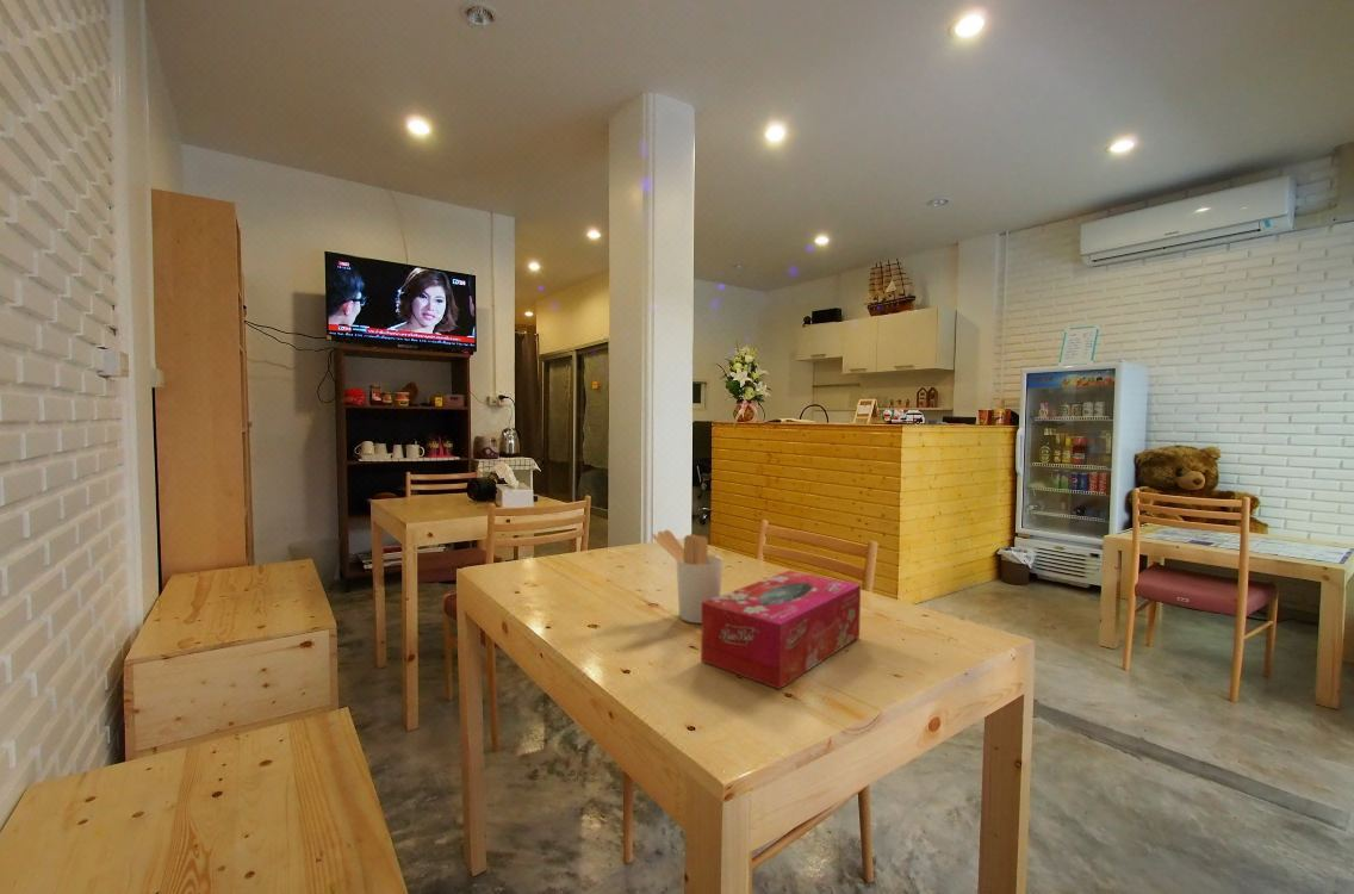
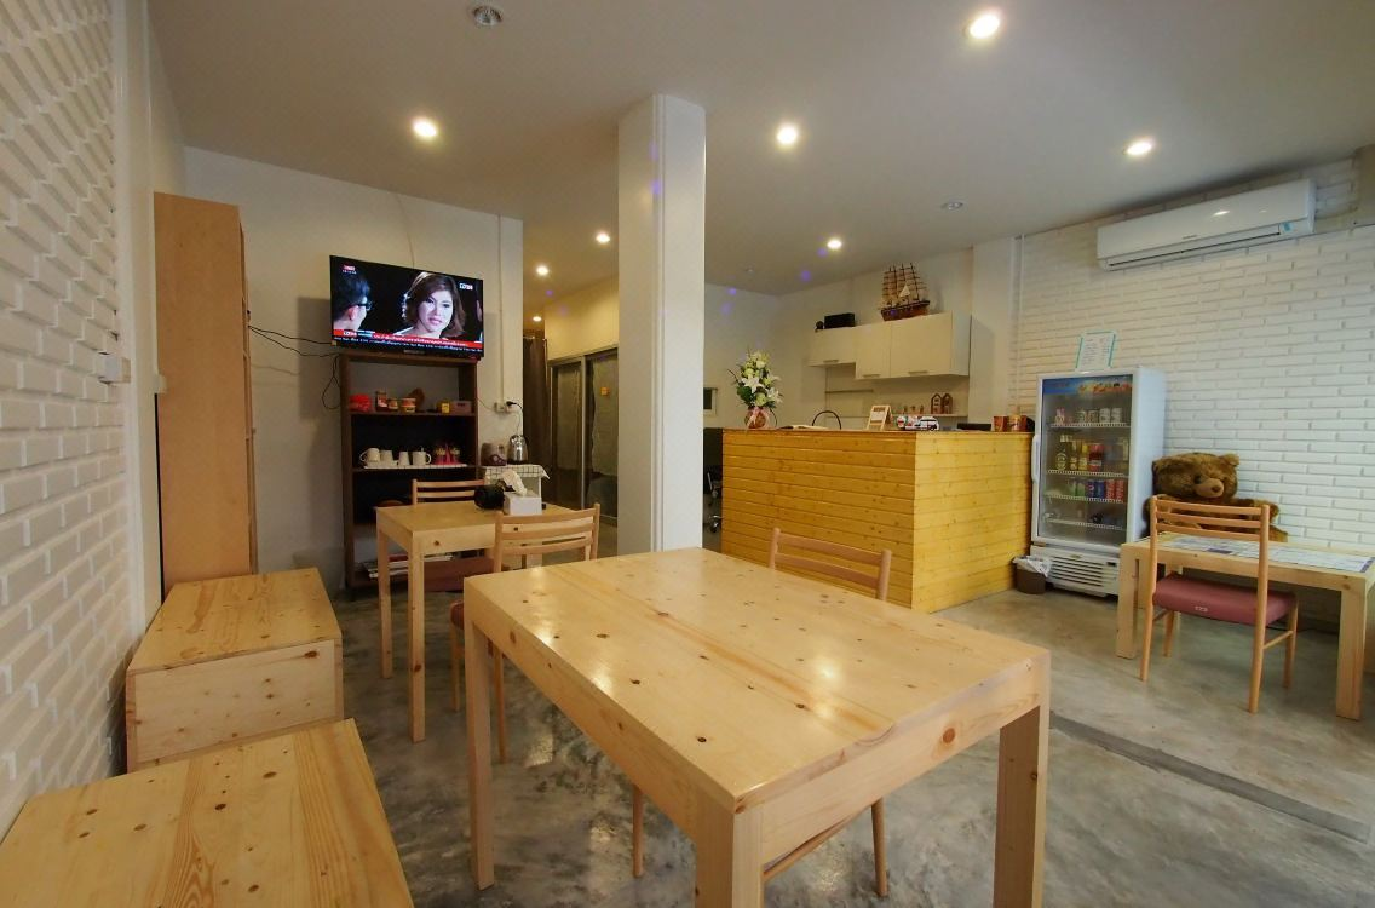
- utensil holder [651,529,723,625]
- tissue box [700,570,862,690]
